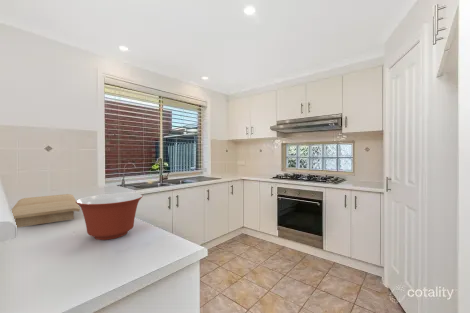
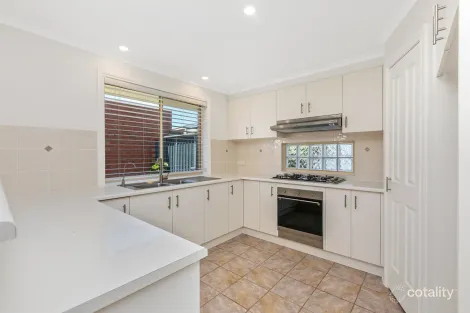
- cutting board [11,193,81,228]
- mixing bowl [76,192,144,241]
